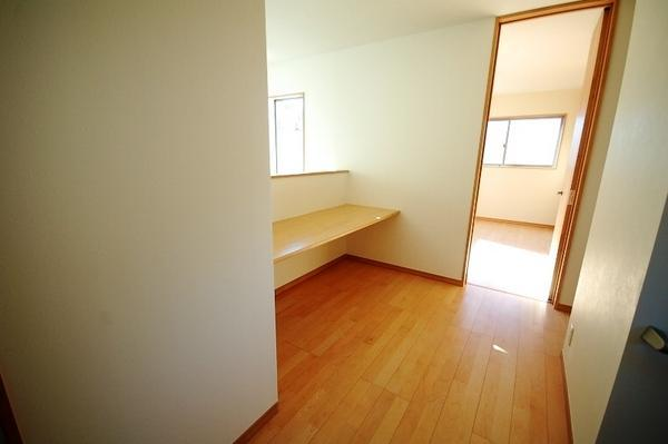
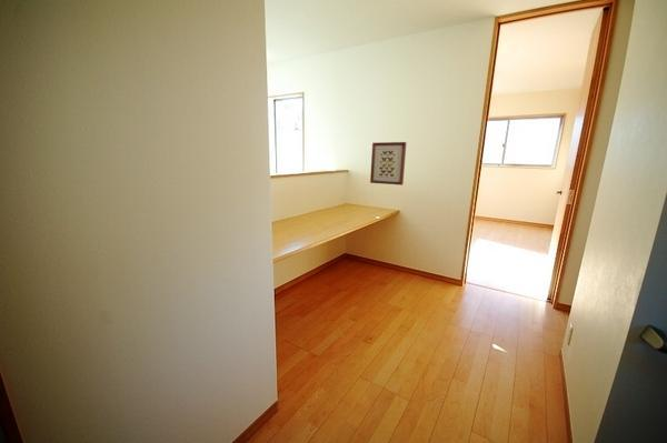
+ wall art [369,141,407,187]
